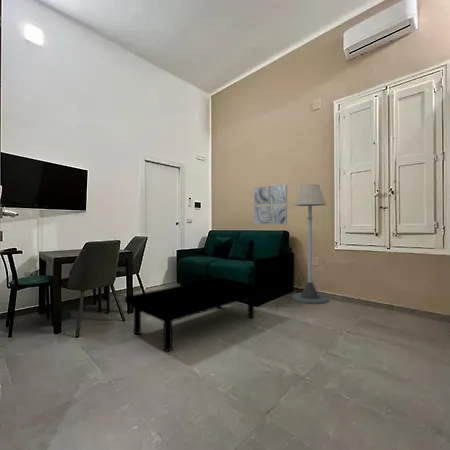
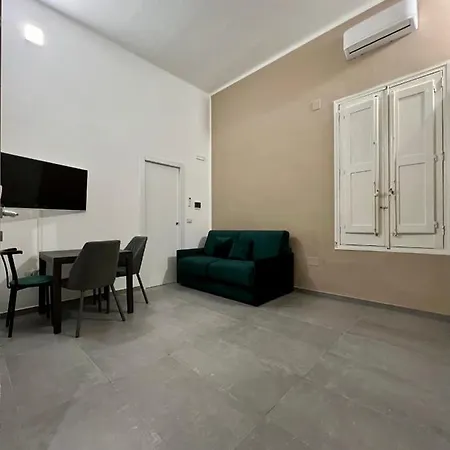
- wall art [253,183,288,226]
- coffee table [124,277,262,353]
- floor lamp [291,183,329,305]
